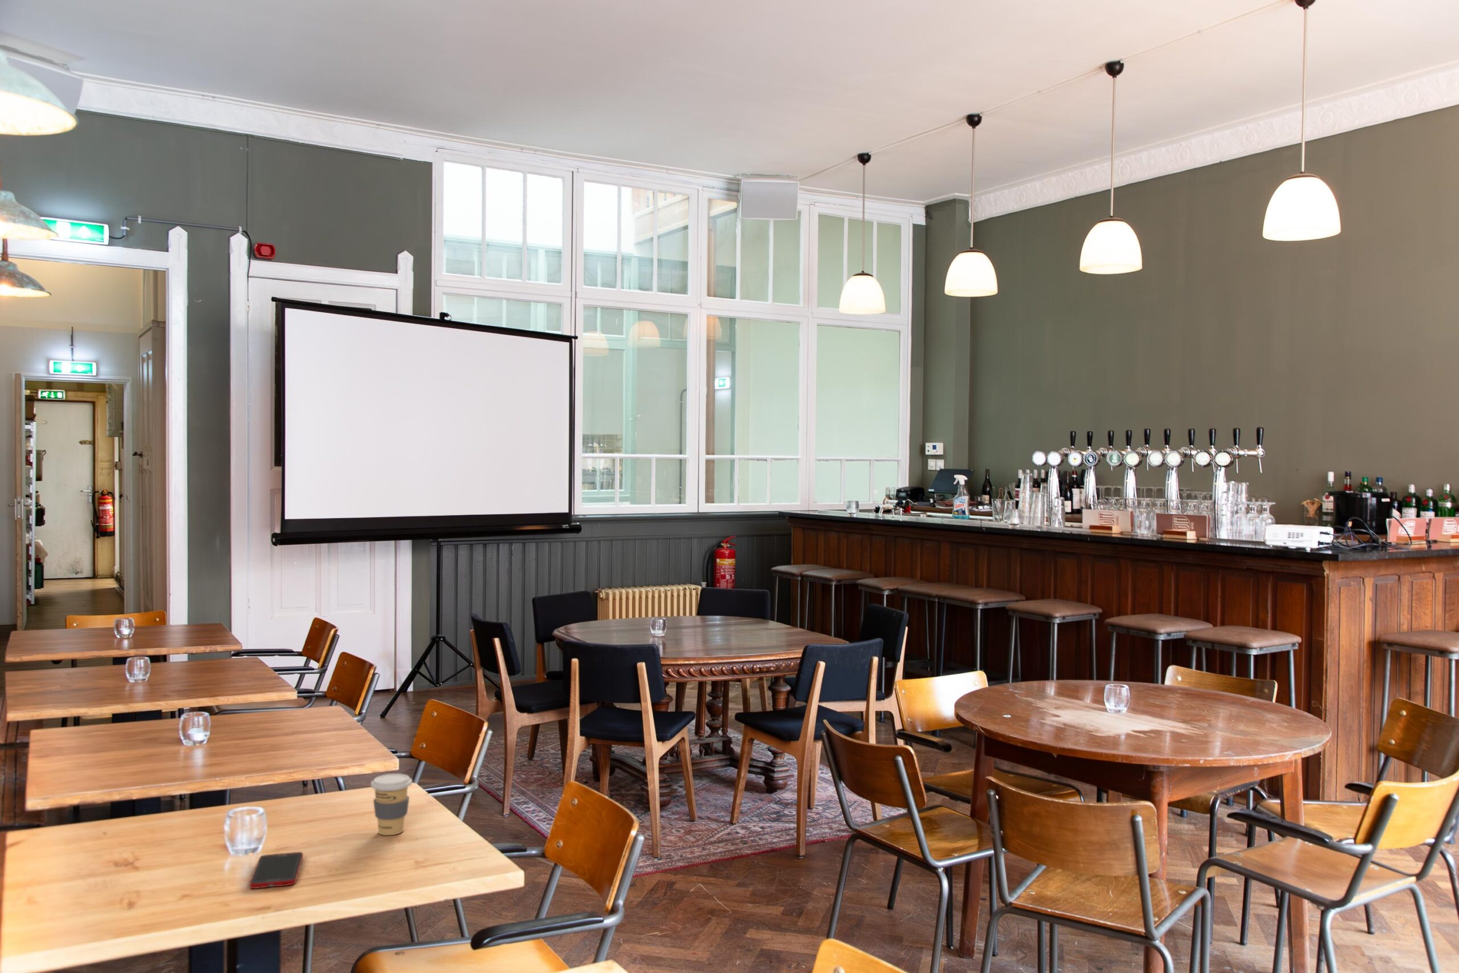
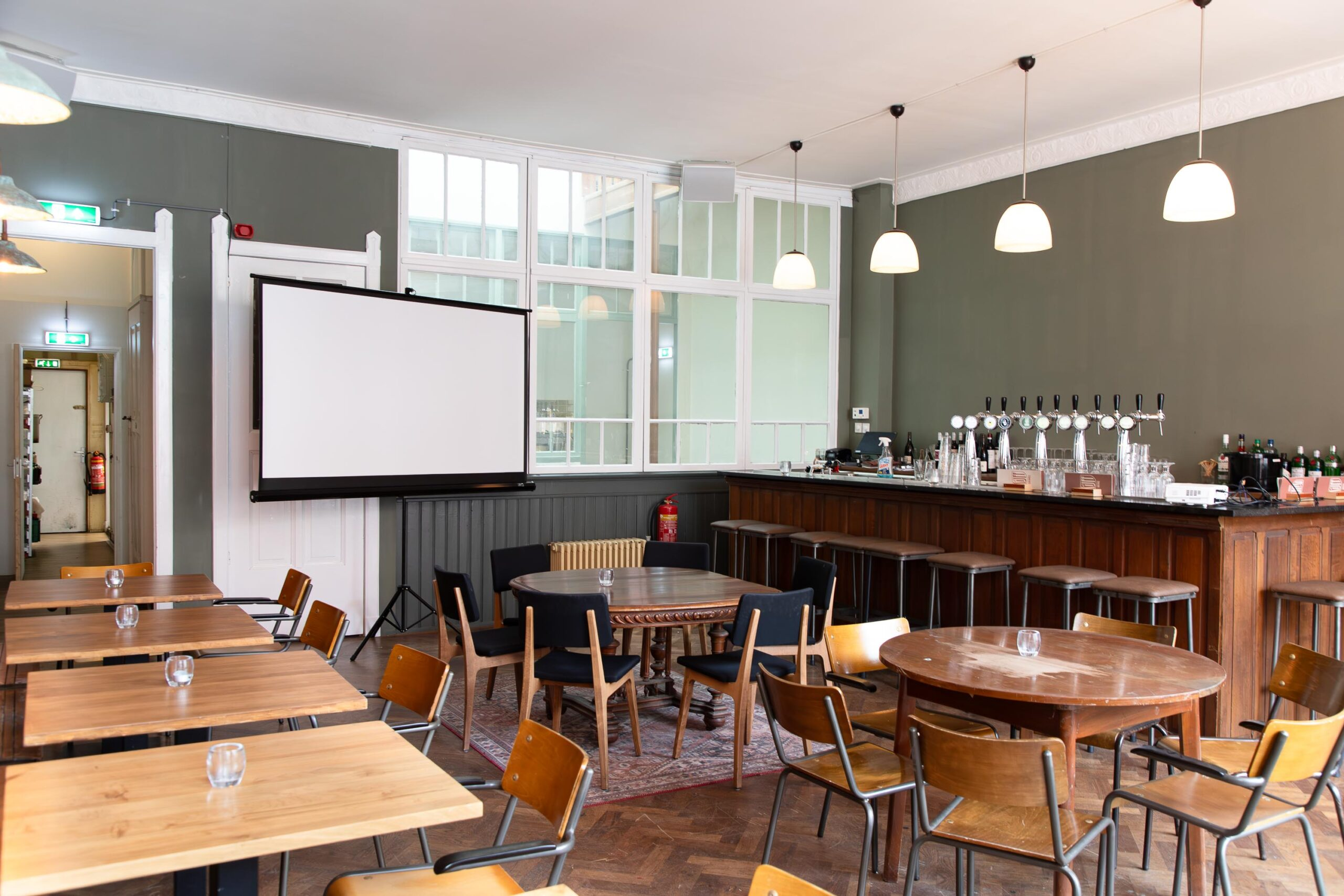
- coffee cup [370,773,413,835]
- cell phone [249,851,304,889]
